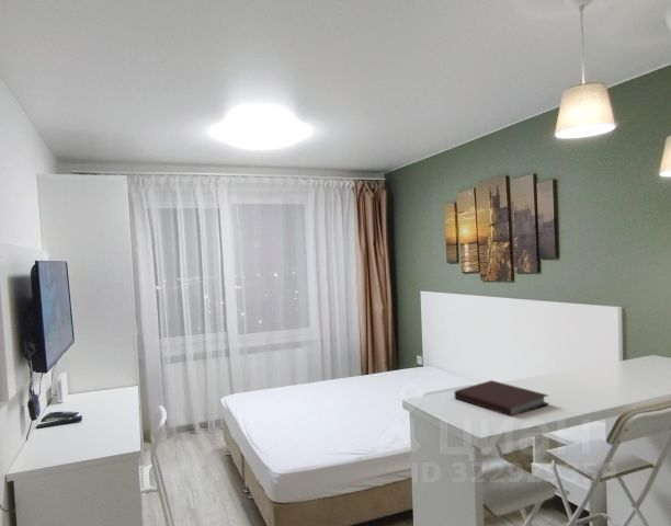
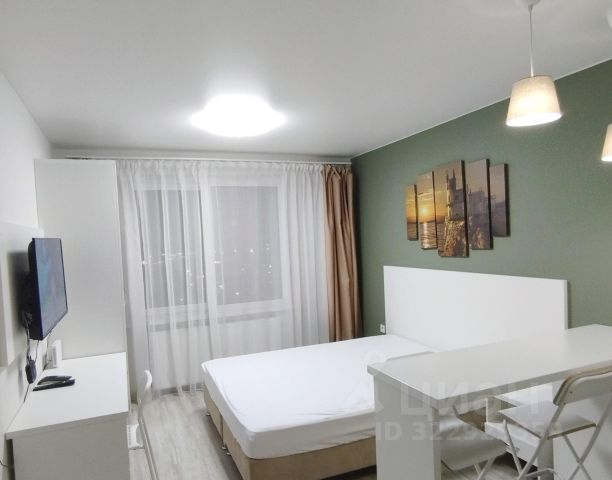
- notebook [453,379,550,418]
